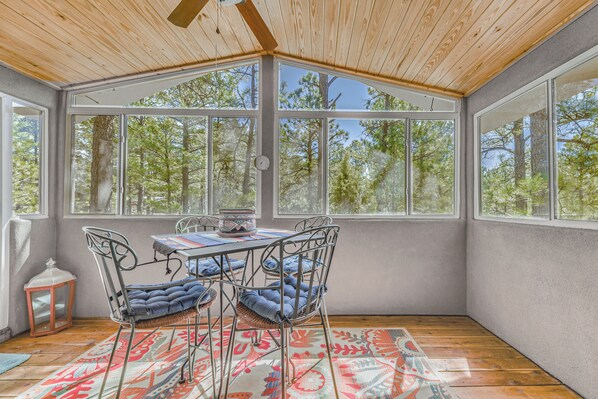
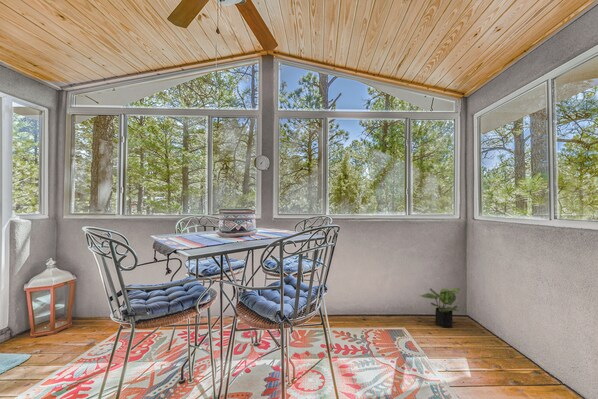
+ potted plant [420,288,462,329]
